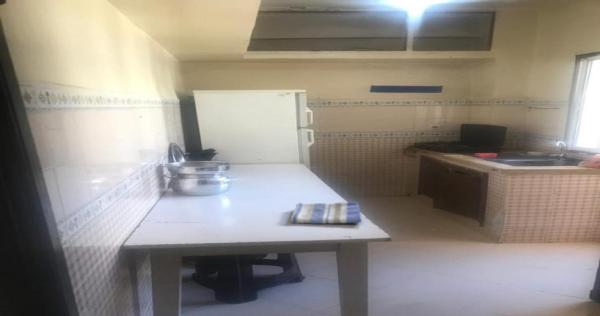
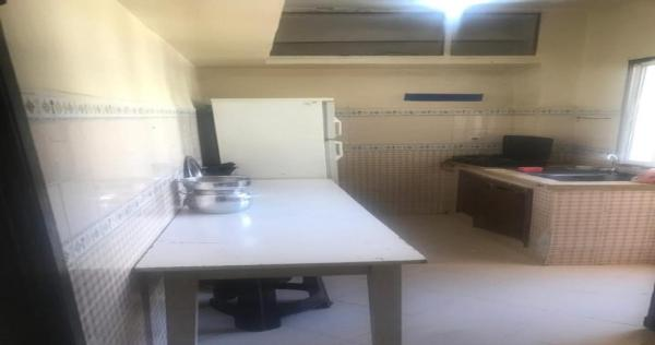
- dish towel [290,201,363,225]
